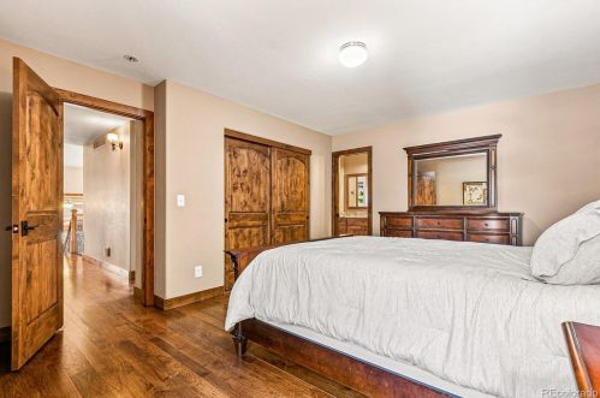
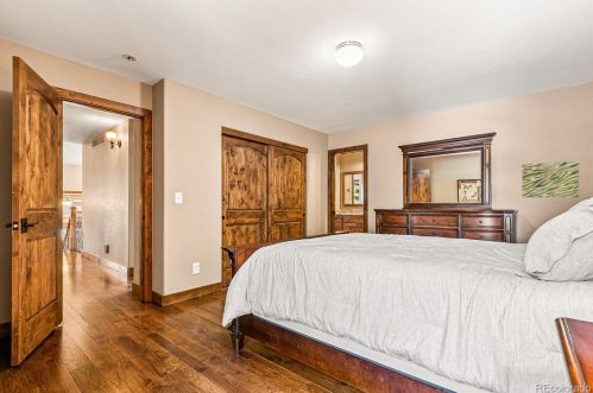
+ wall art [521,160,580,198]
